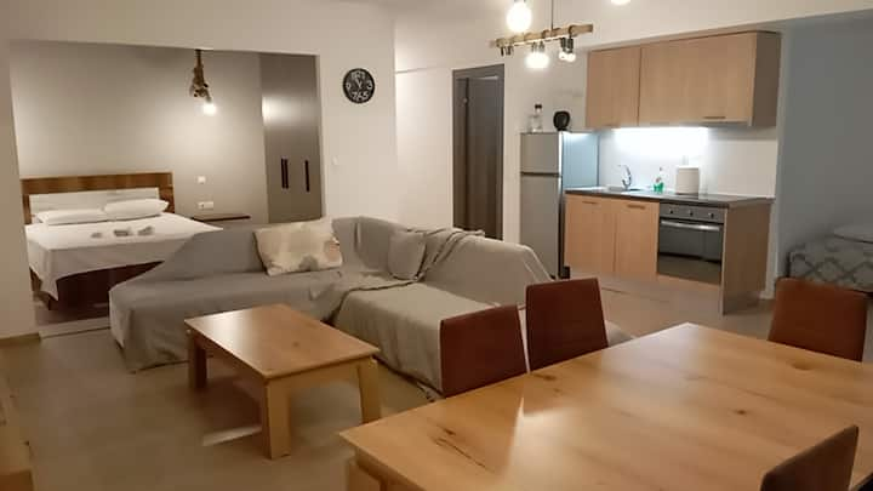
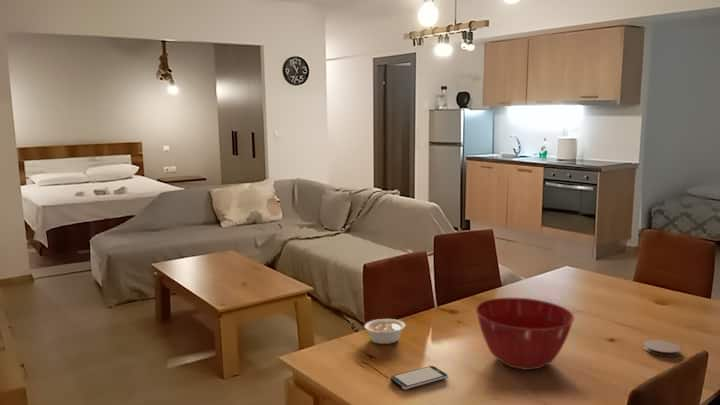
+ mixing bowl [474,297,575,371]
+ smartphone [390,365,449,391]
+ legume [363,318,414,345]
+ coaster [643,339,681,358]
